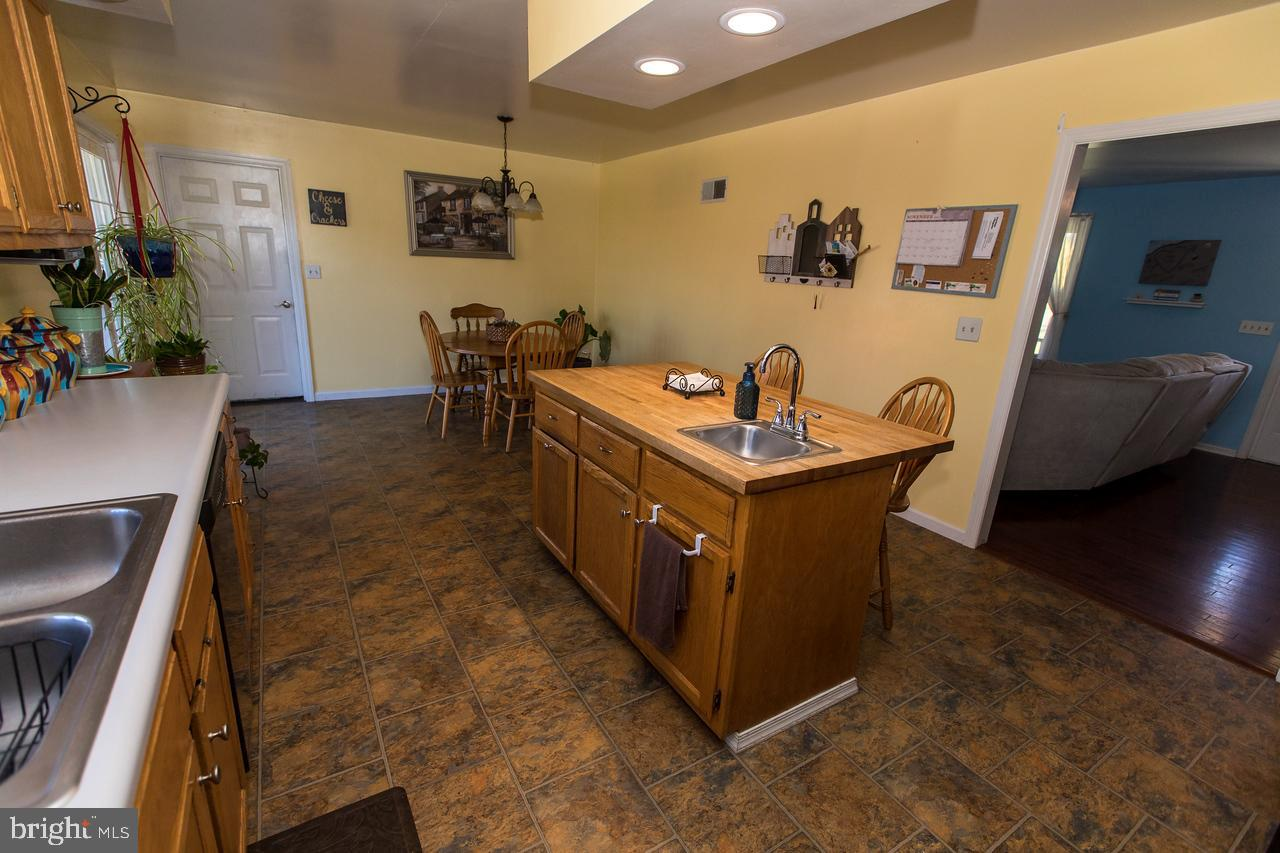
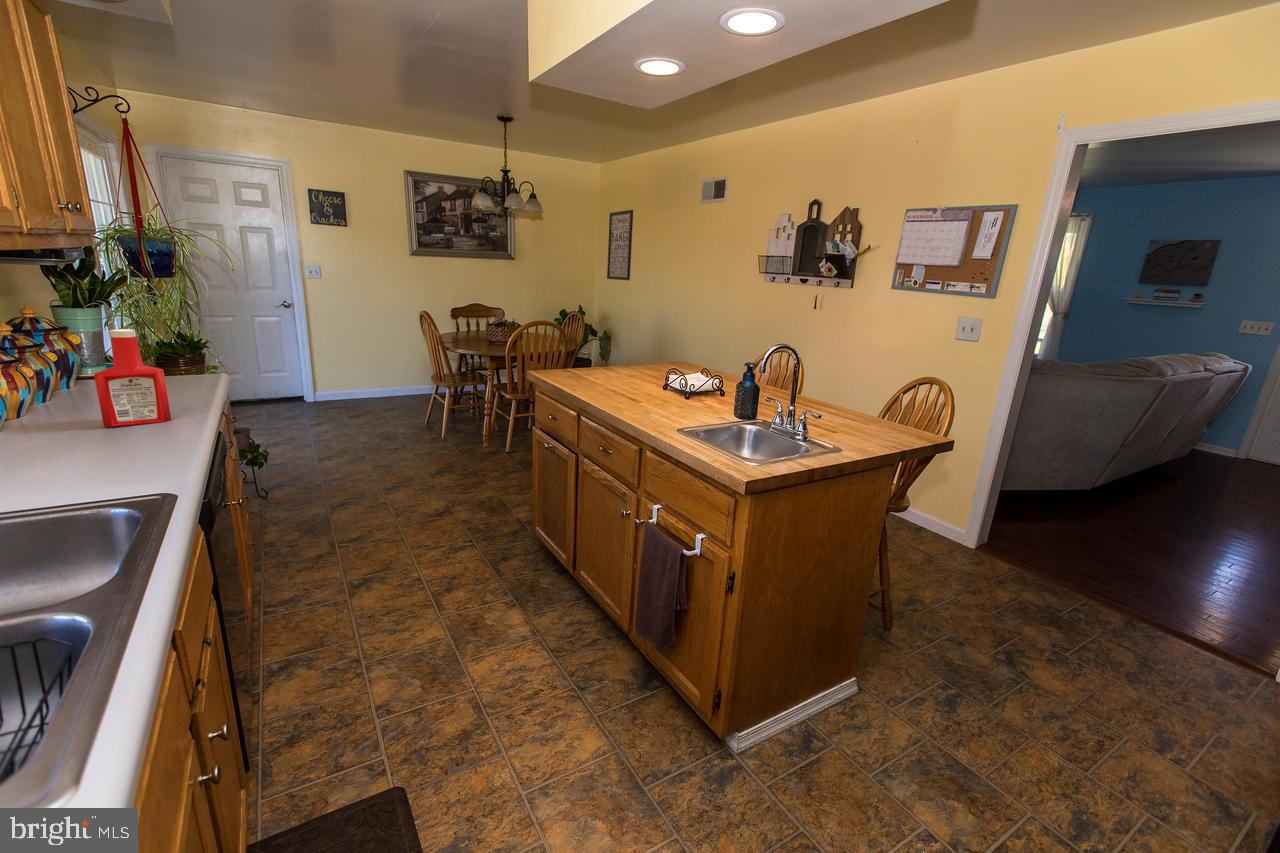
+ wall art [606,209,634,281]
+ soap bottle [93,328,172,428]
